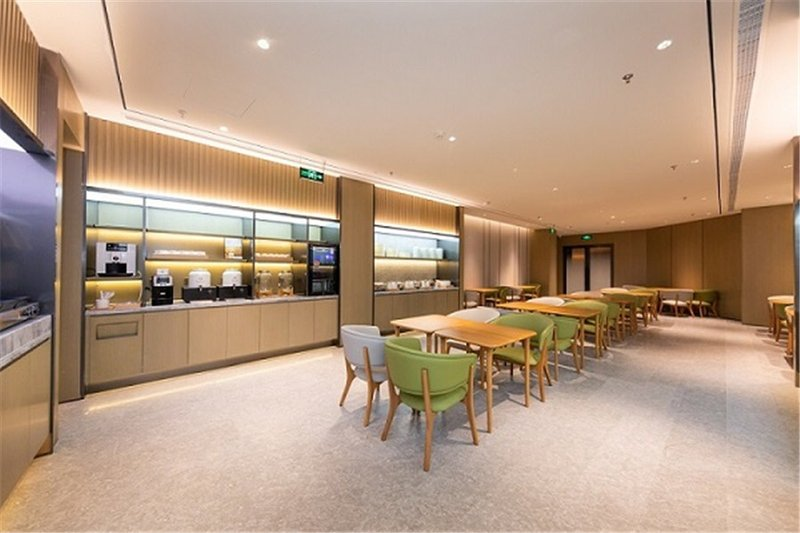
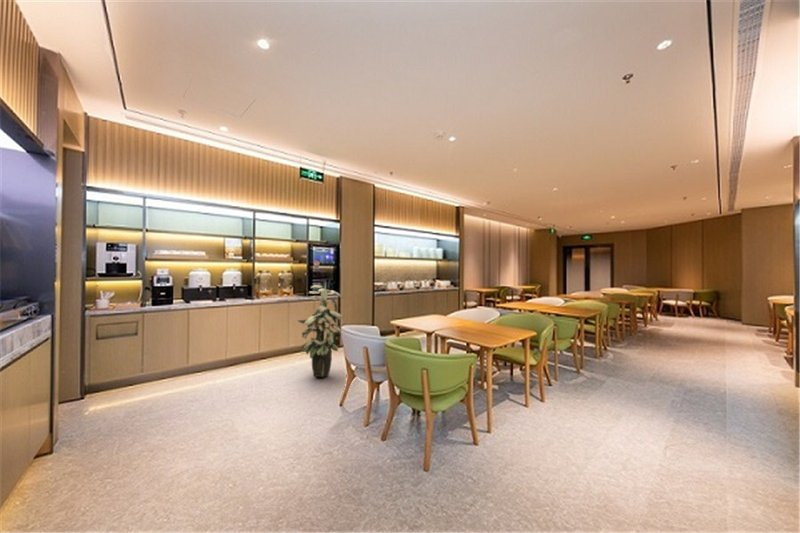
+ indoor plant [297,284,344,378]
